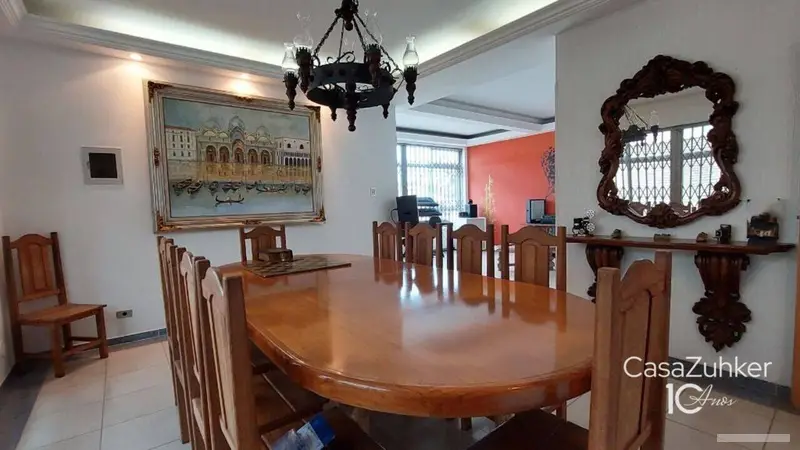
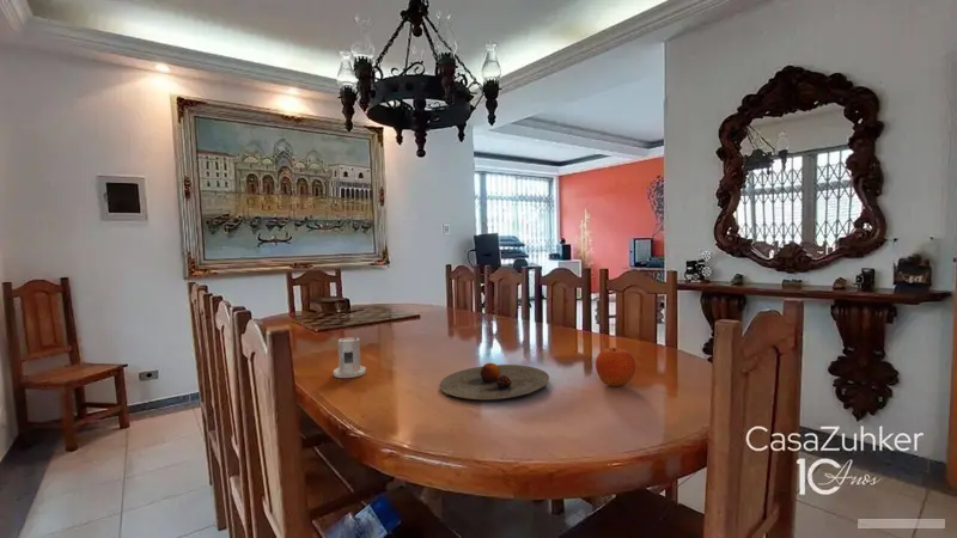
+ plate [439,362,550,401]
+ candle [333,334,367,379]
+ fruit [595,347,636,387]
